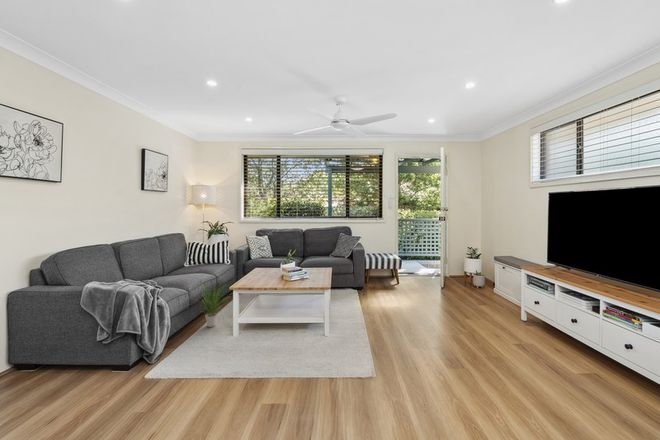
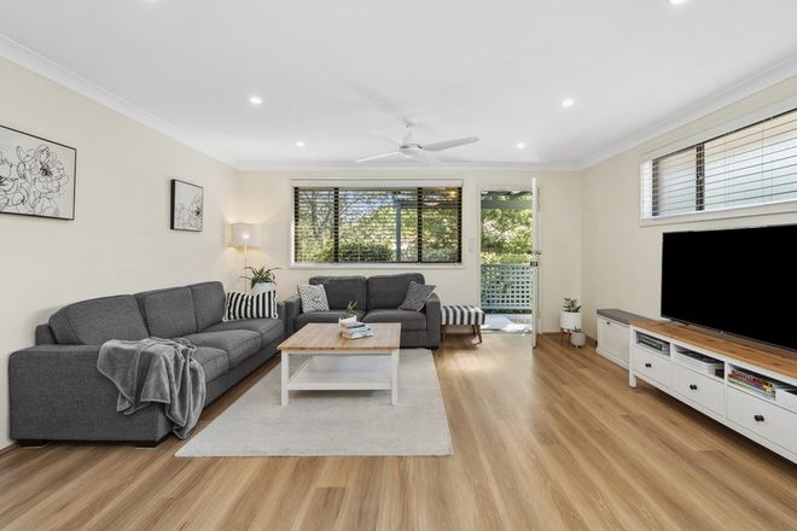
- potted plant [196,282,230,328]
